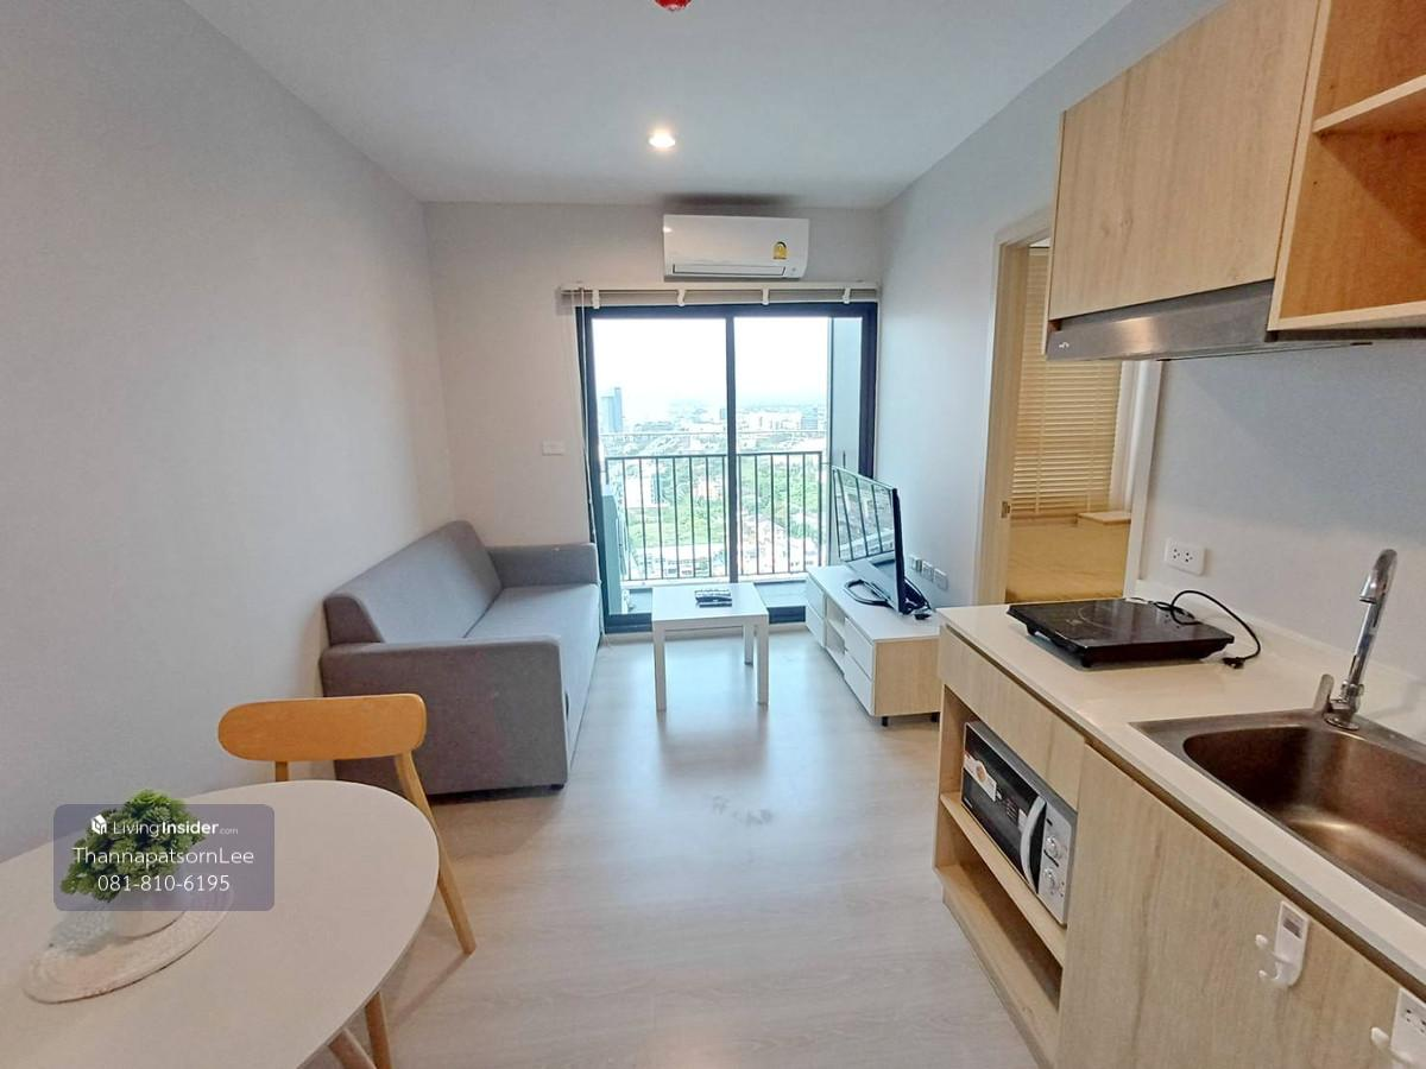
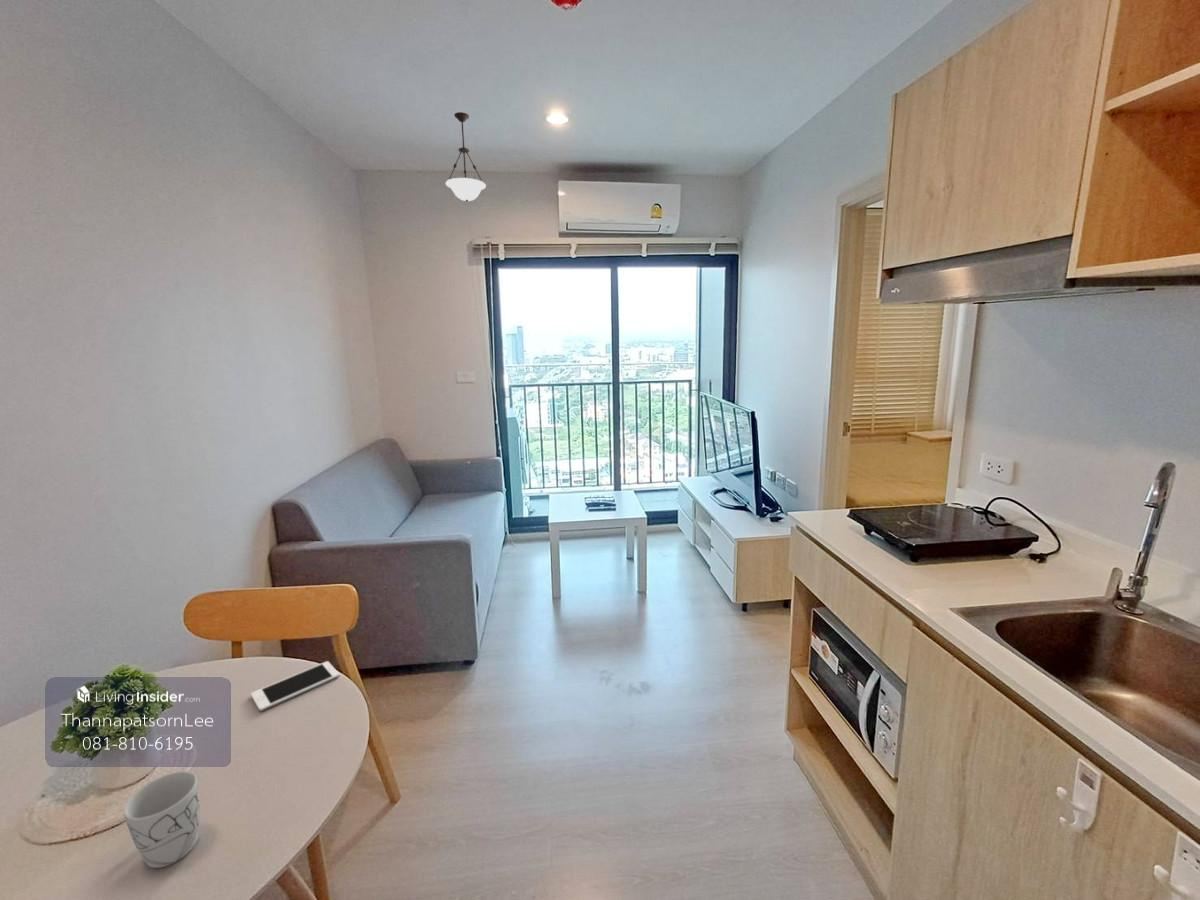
+ pendant light [445,111,487,202]
+ mug [123,770,201,869]
+ cell phone [250,660,340,712]
